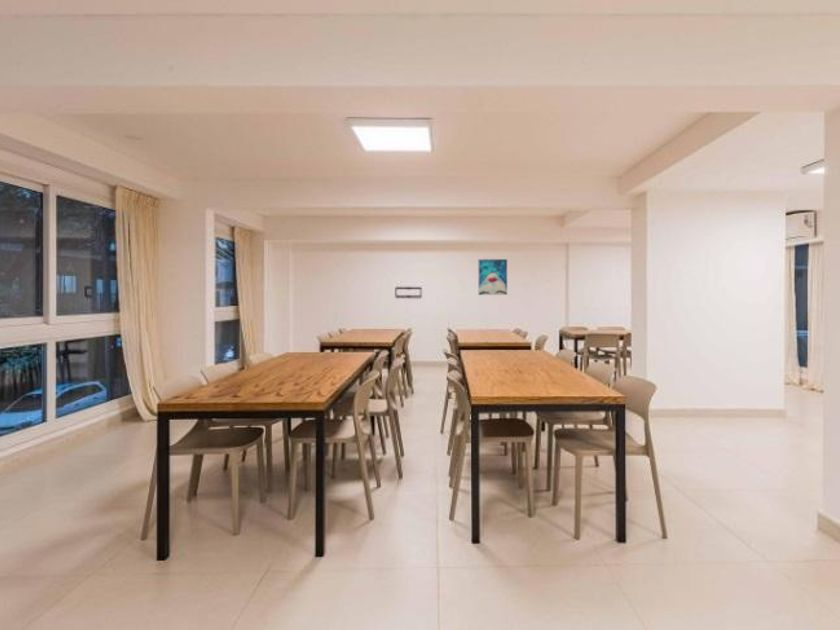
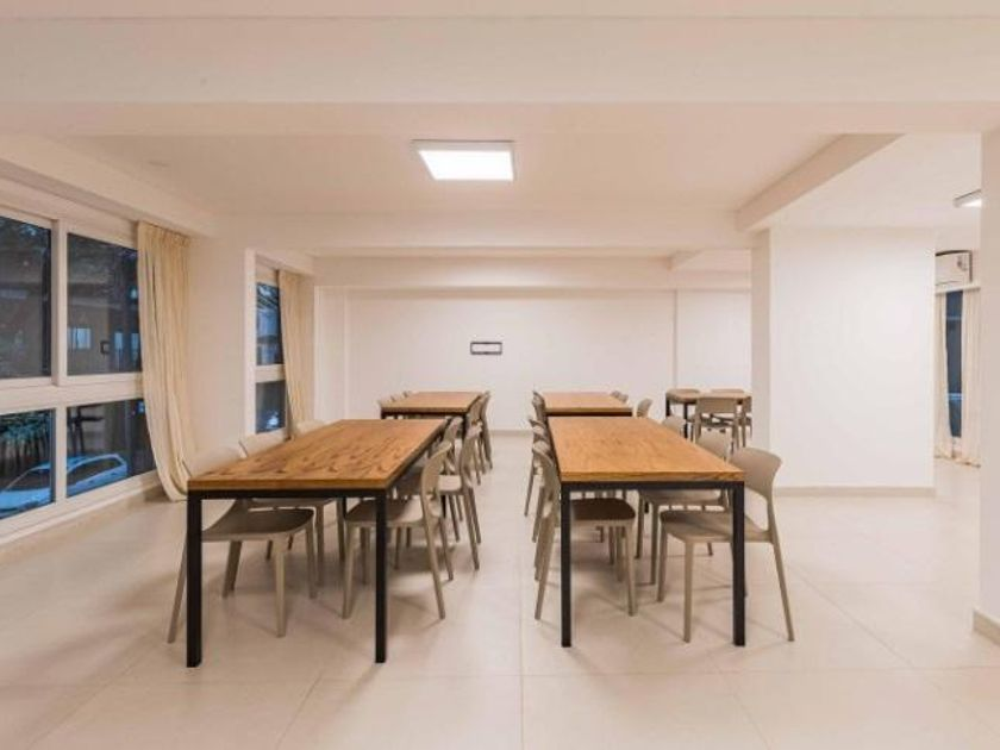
- wall art [478,258,508,296]
